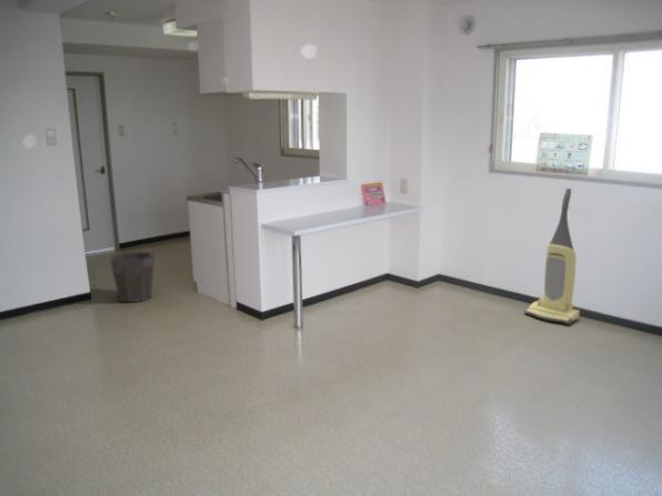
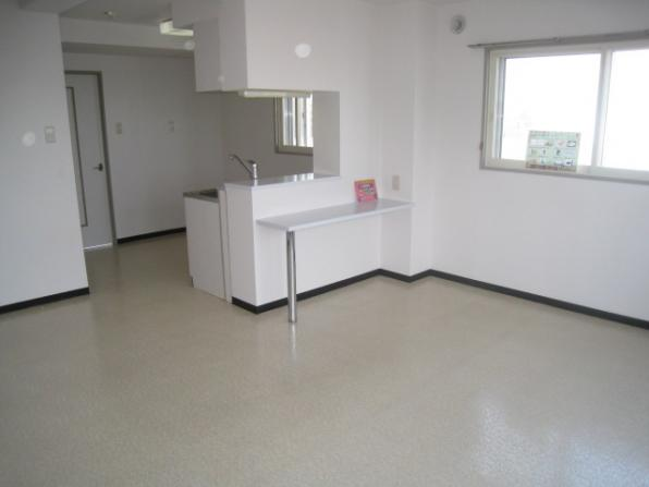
- vacuum cleaner [523,188,582,325]
- waste bin [108,251,156,303]
